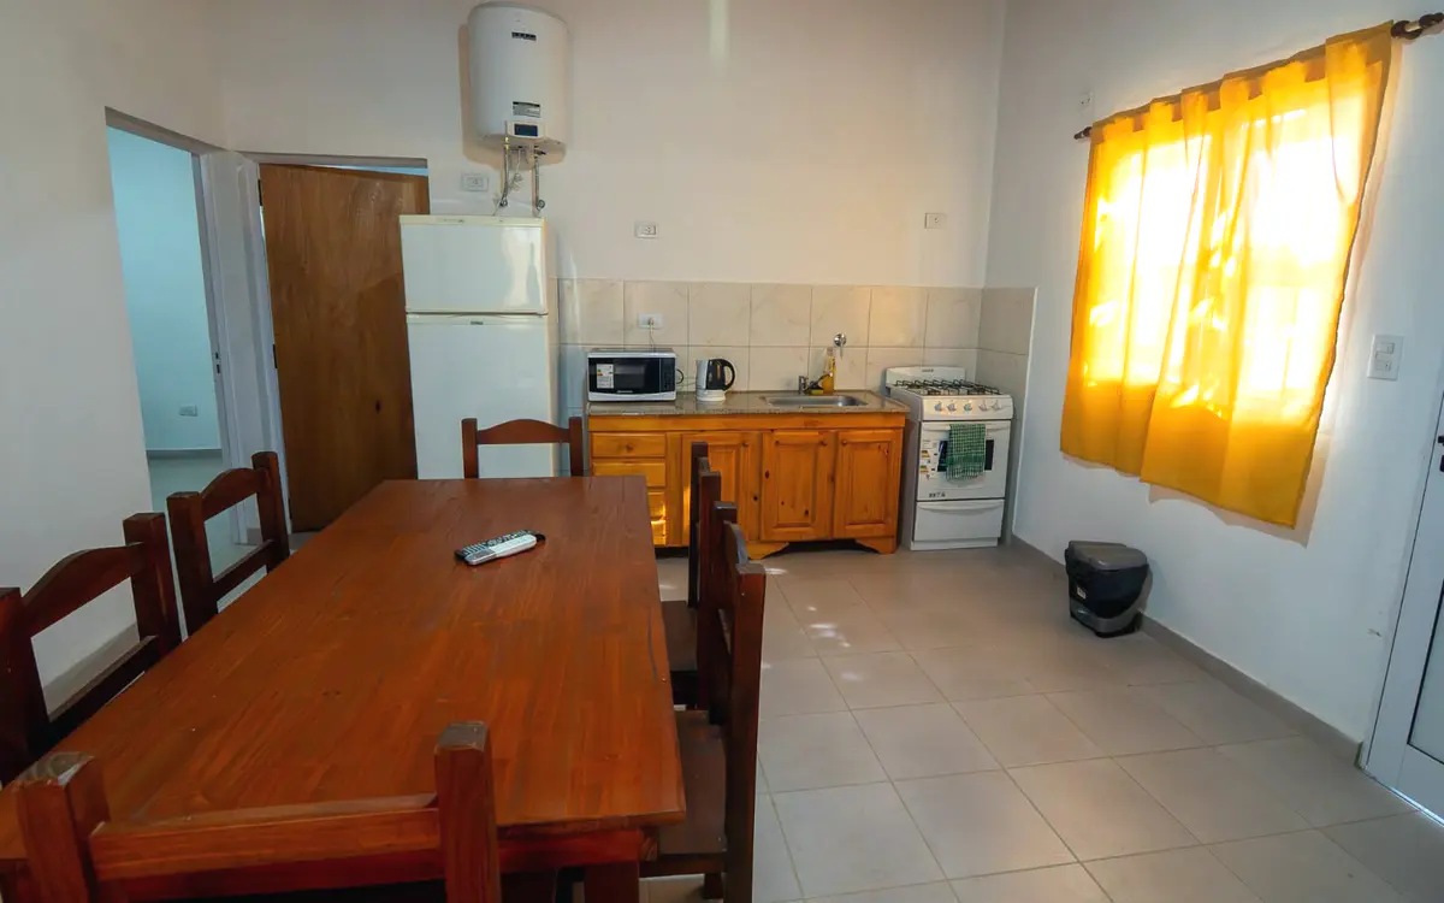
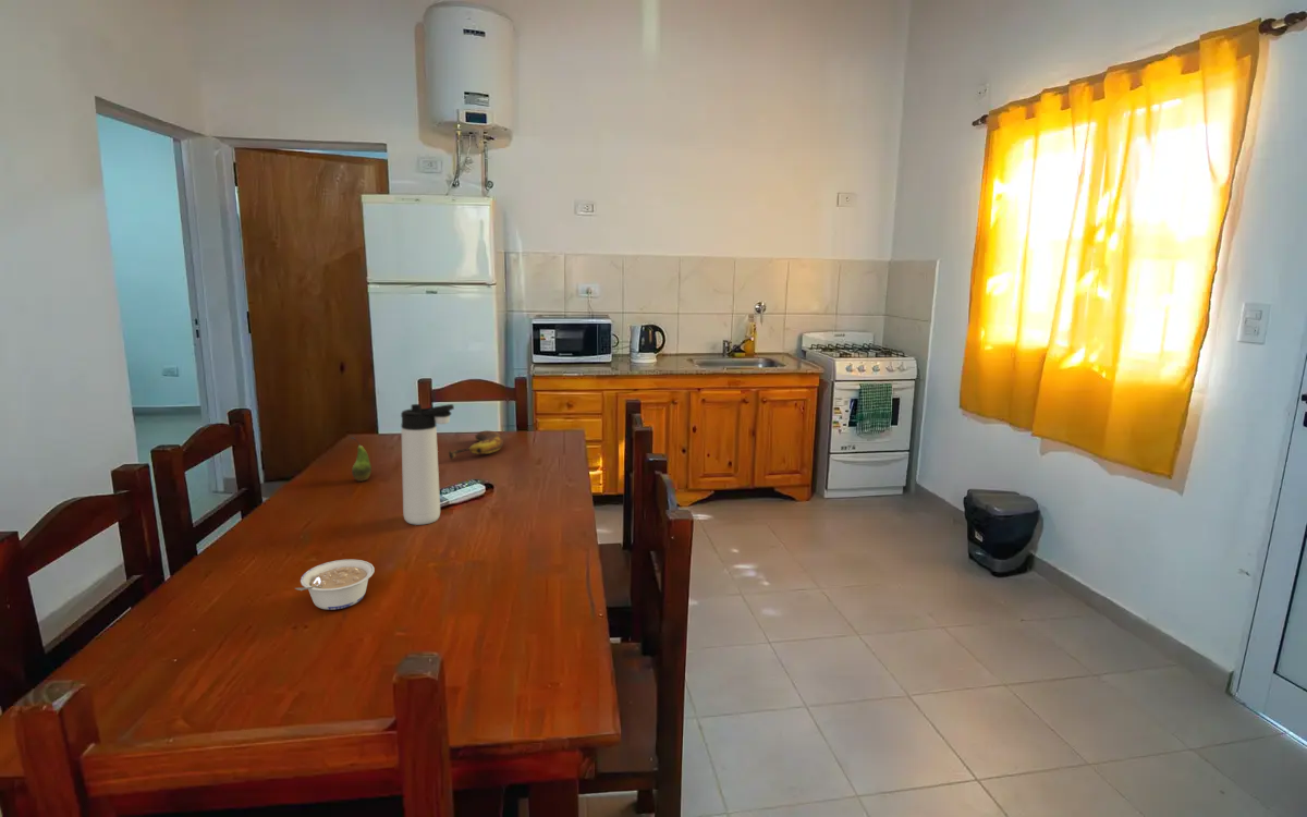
+ thermos bottle [400,403,455,526]
+ fruit [350,436,372,483]
+ banana [448,429,504,461]
+ legume [294,559,376,611]
